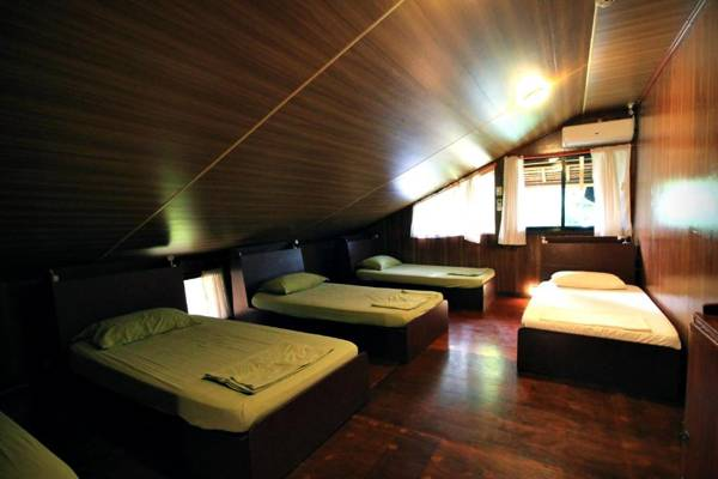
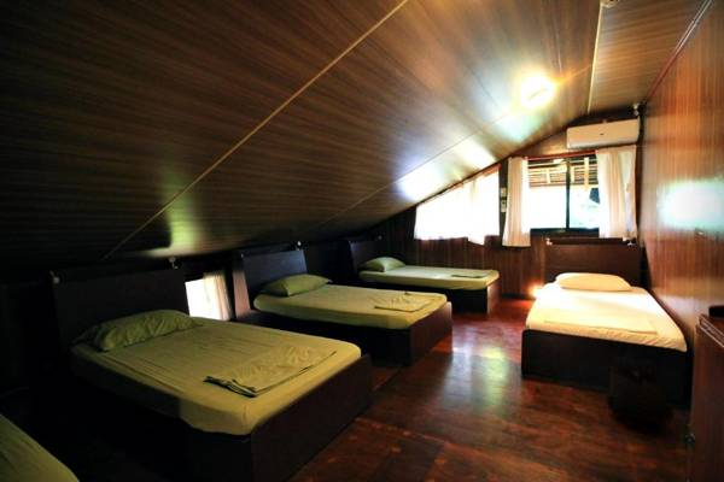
+ backpack [605,353,675,423]
